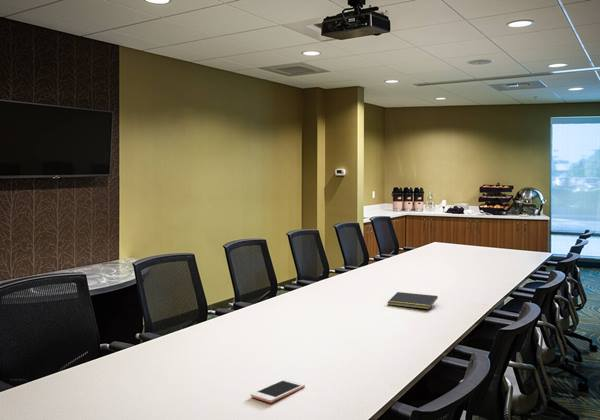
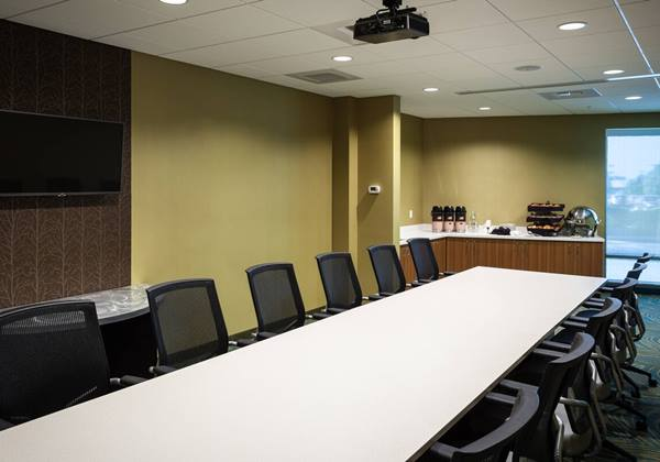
- notepad [386,291,439,310]
- cell phone [250,378,306,404]
